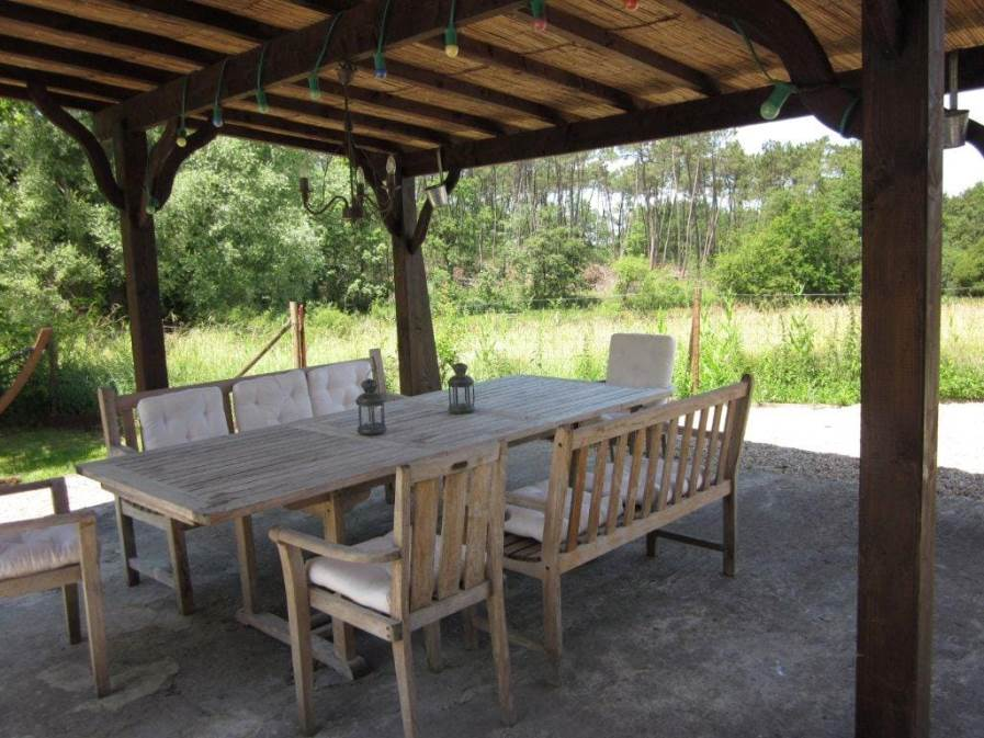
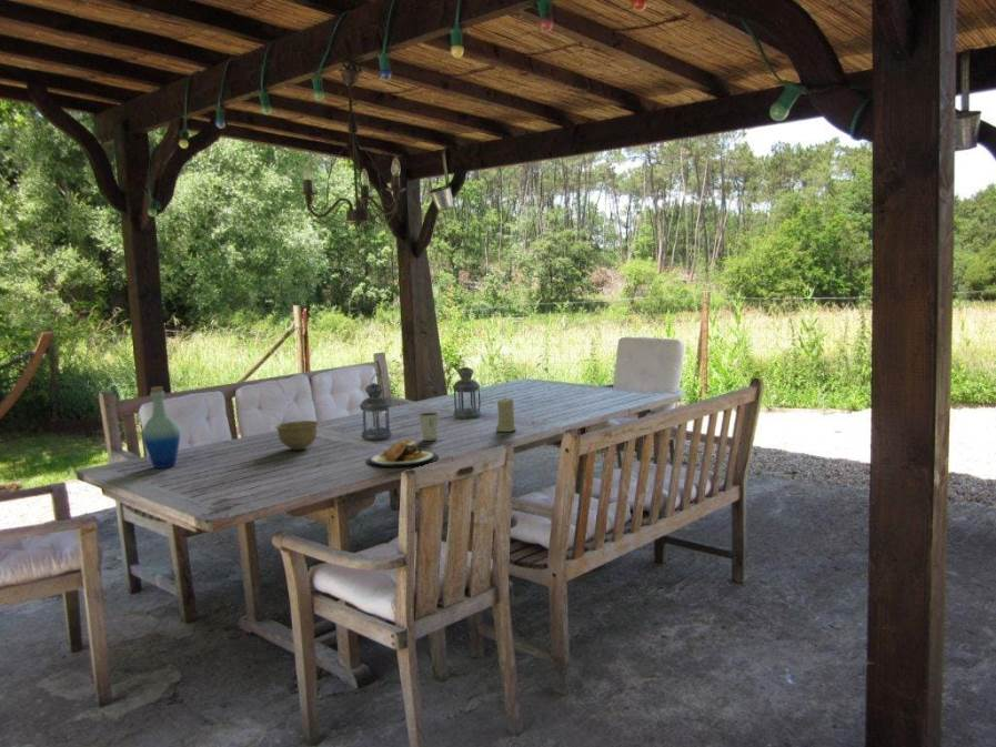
+ candle [495,396,517,433]
+ plate [364,438,440,468]
+ bottle [141,386,181,470]
+ bowl [274,420,320,451]
+ dixie cup [417,411,440,442]
